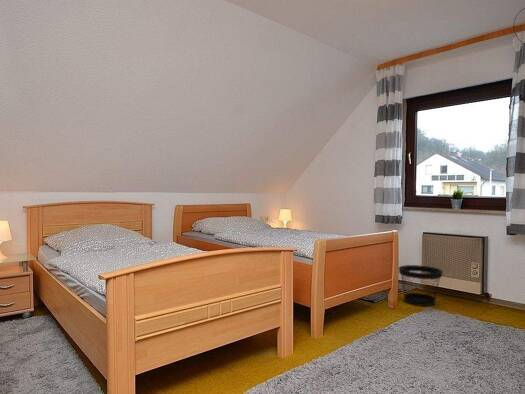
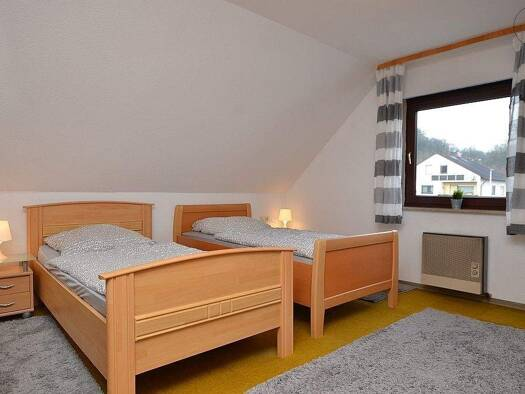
- wastebasket [398,264,444,307]
